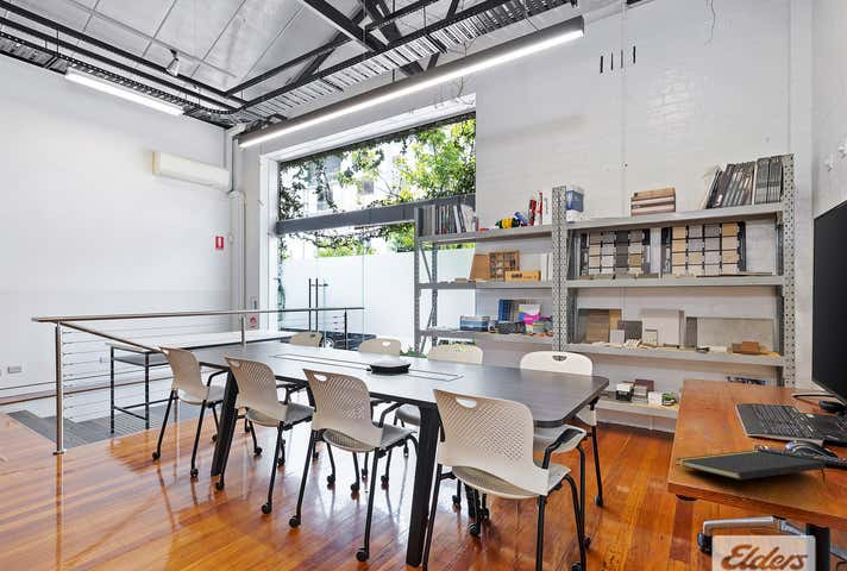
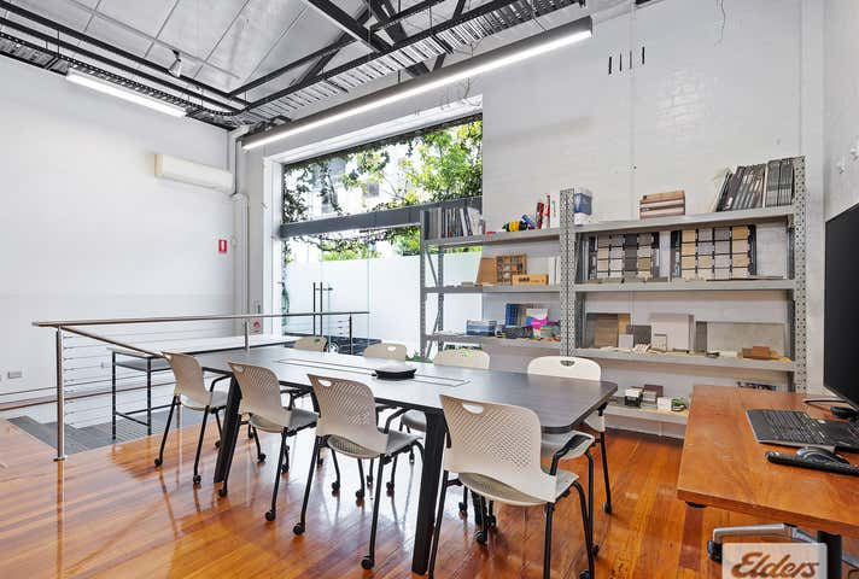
- notepad [676,450,827,482]
